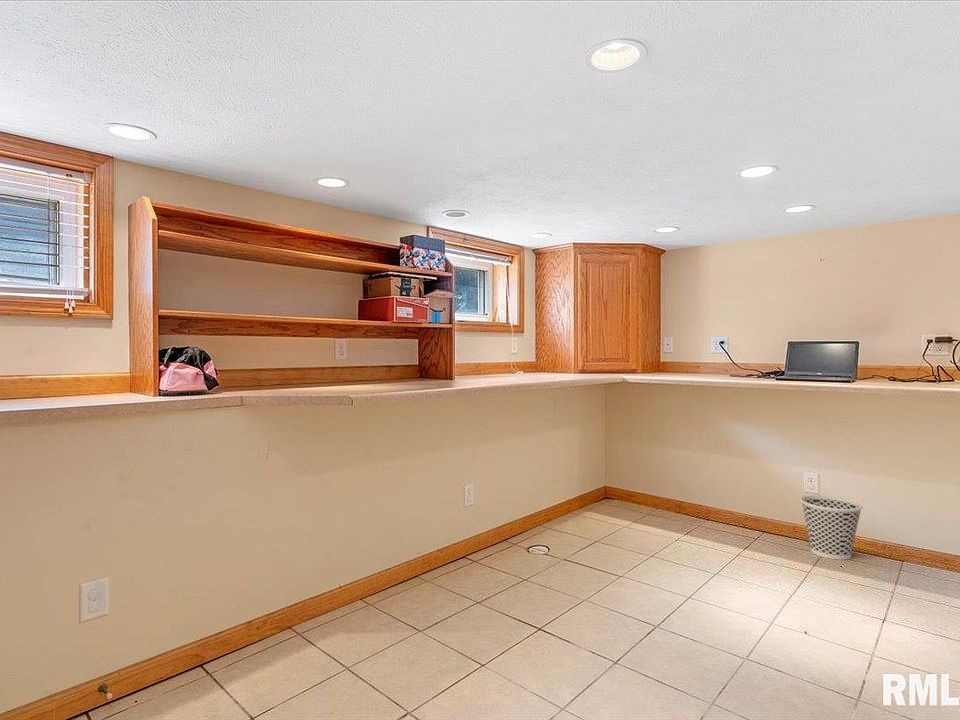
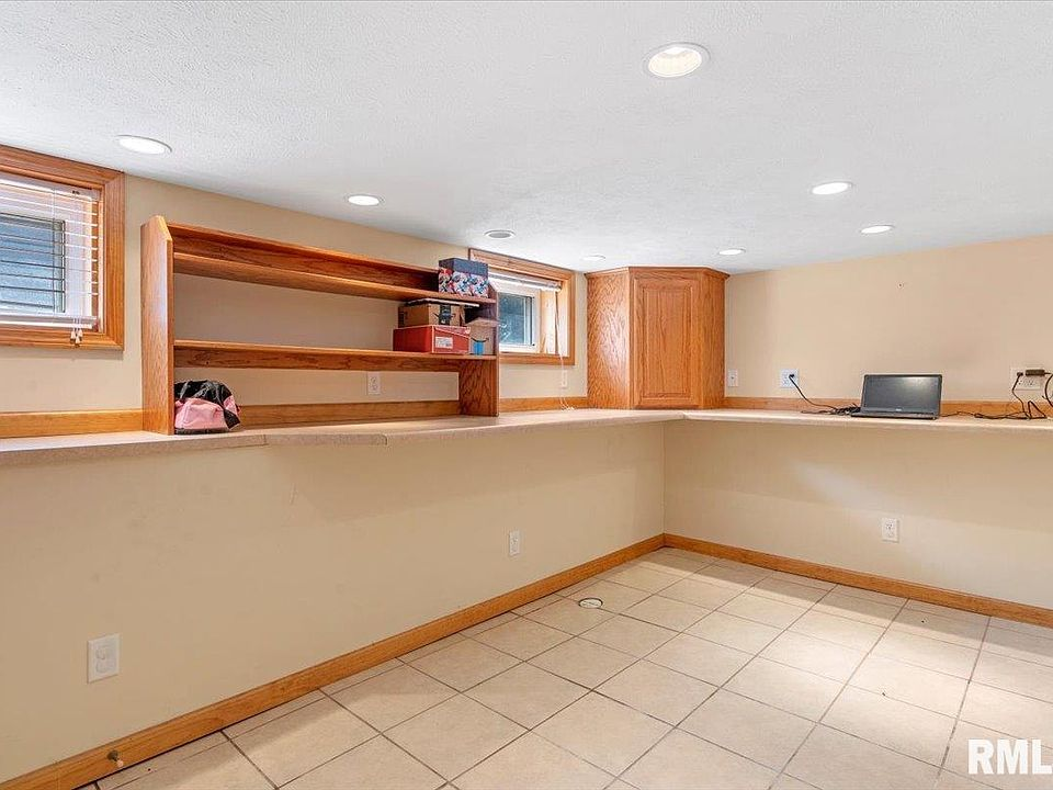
- wastebasket [800,494,864,561]
